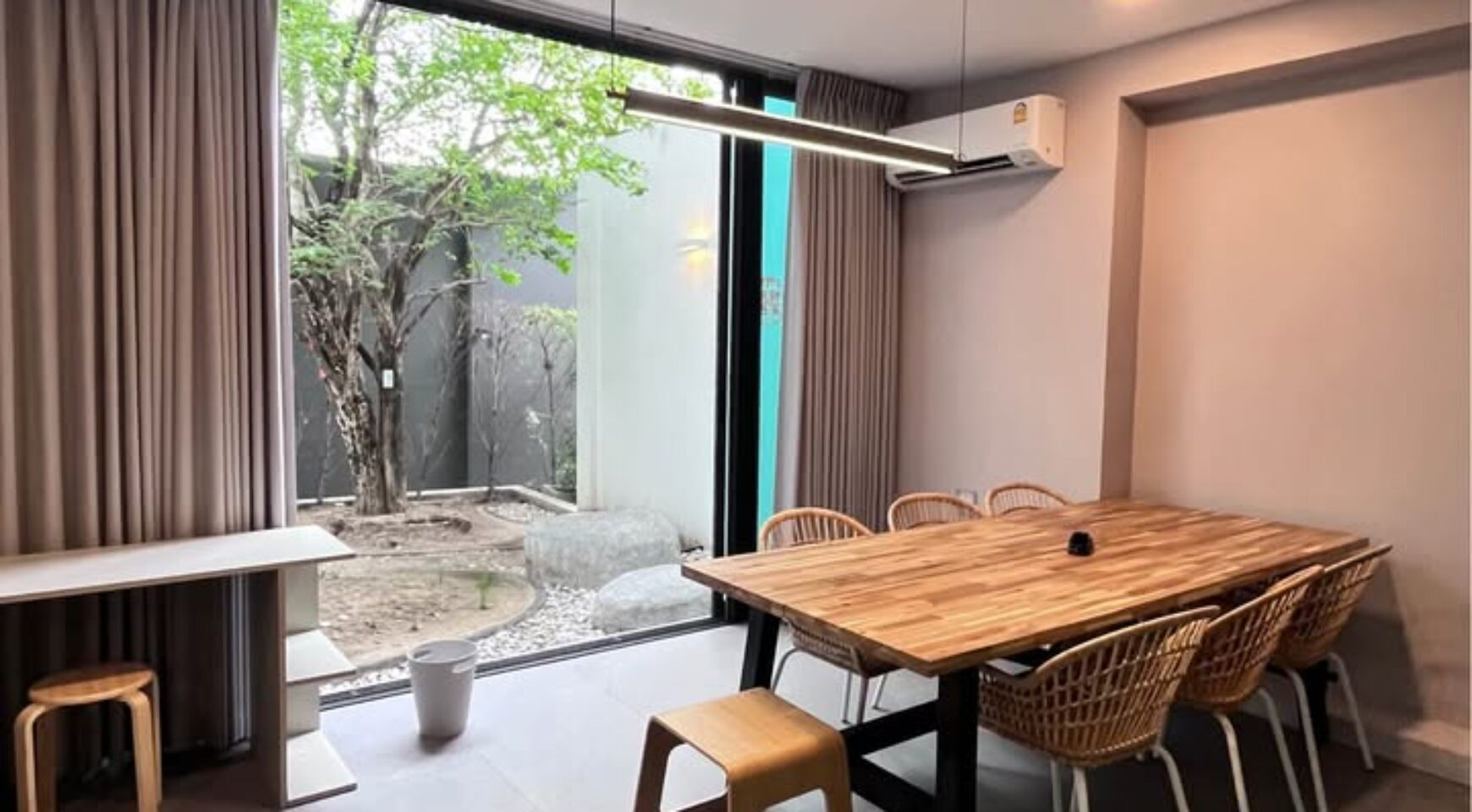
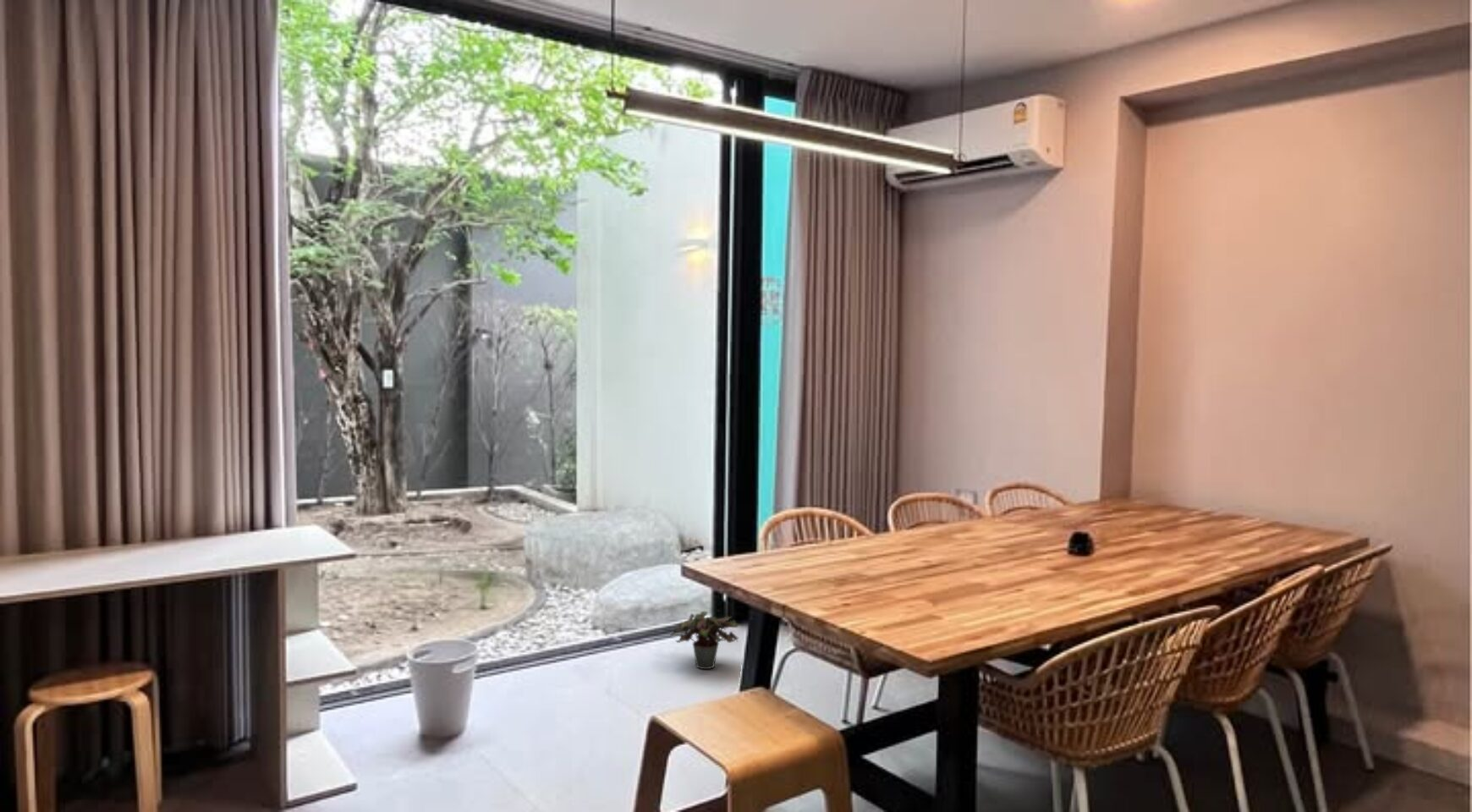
+ potted plant [669,611,739,670]
